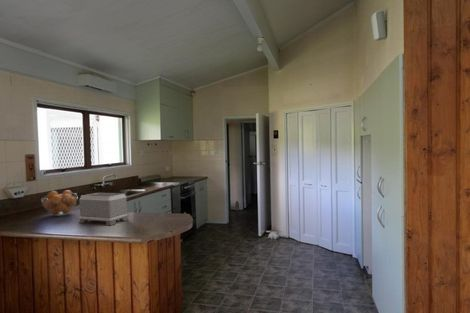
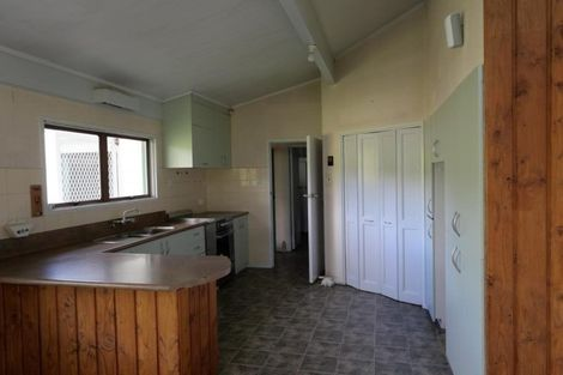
- toaster [78,192,130,226]
- fruit basket [40,189,79,217]
